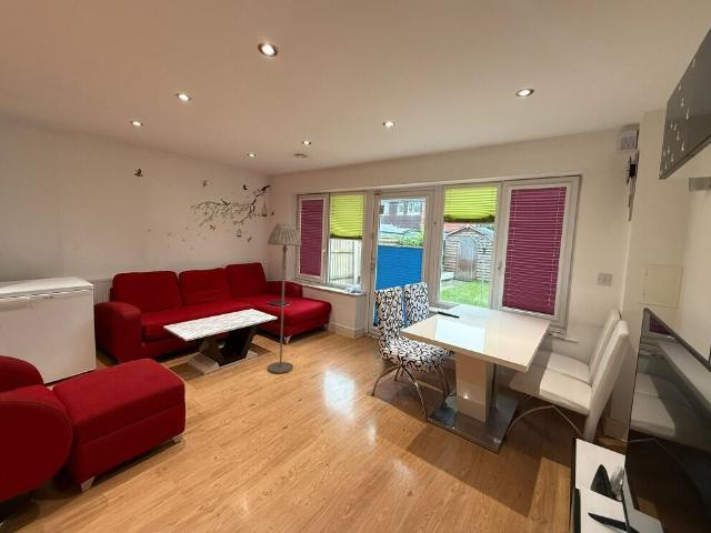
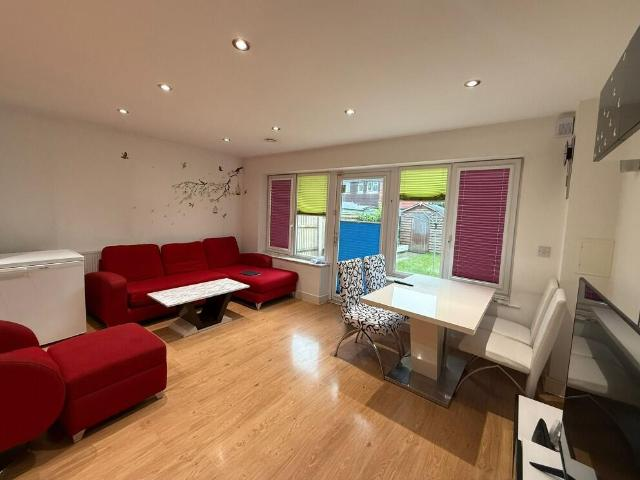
- floor lamp [267,222,302,374]
